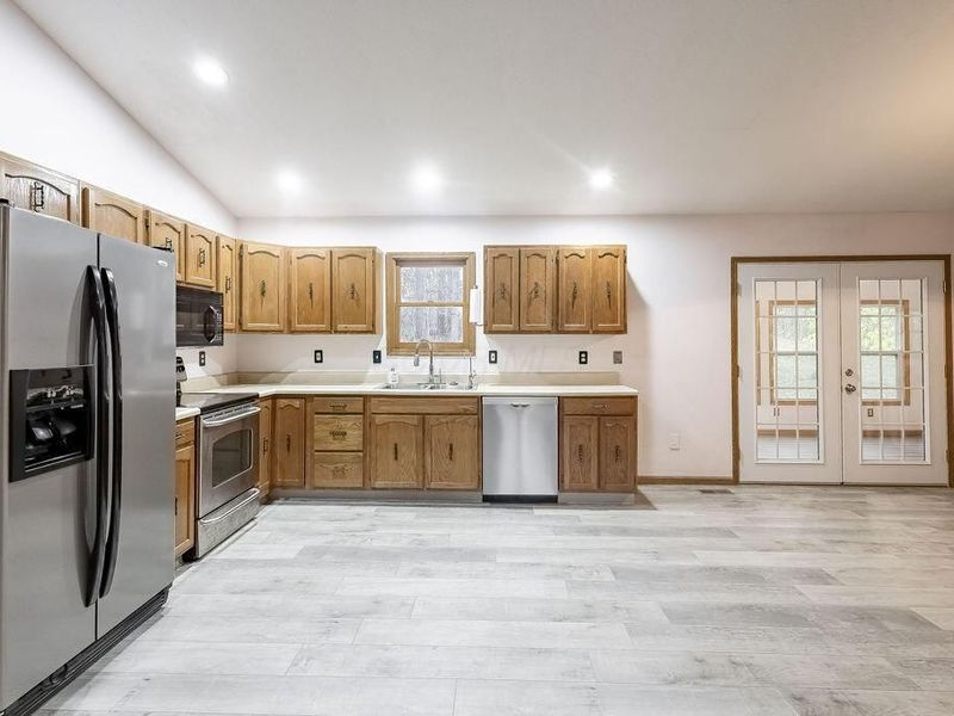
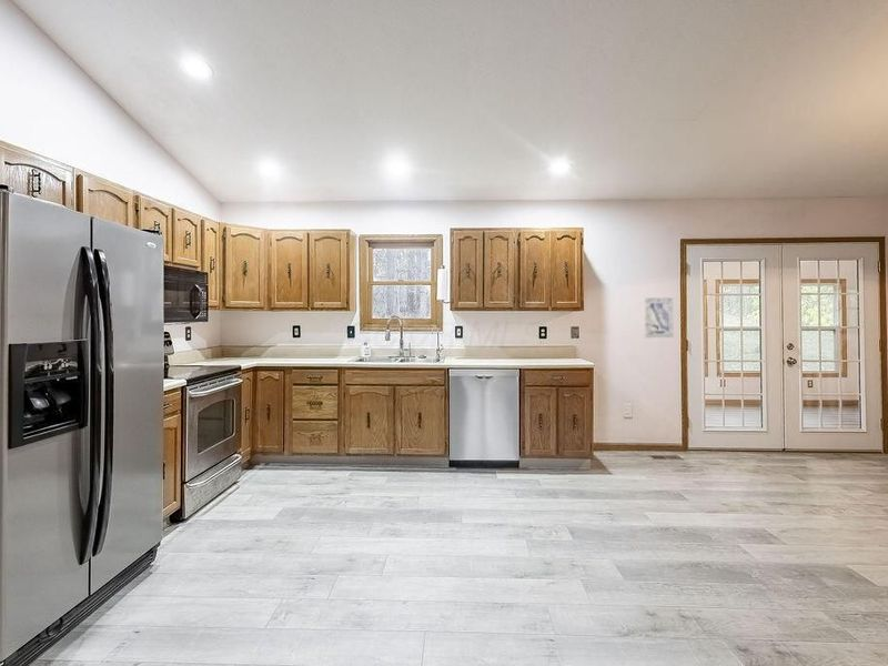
+ wall art [644,296,675,339]
